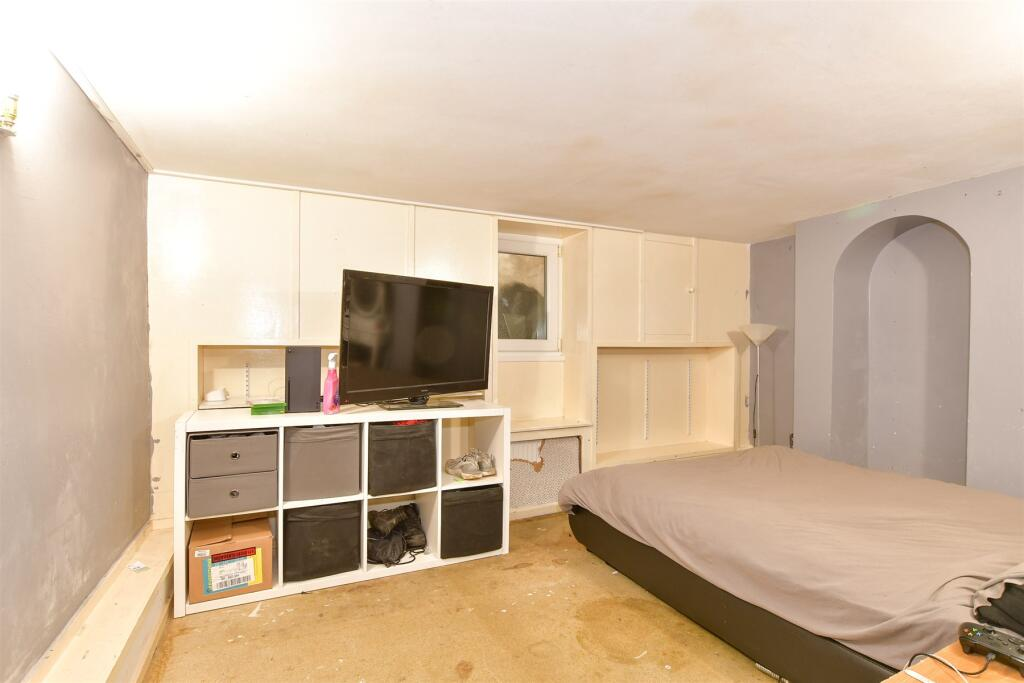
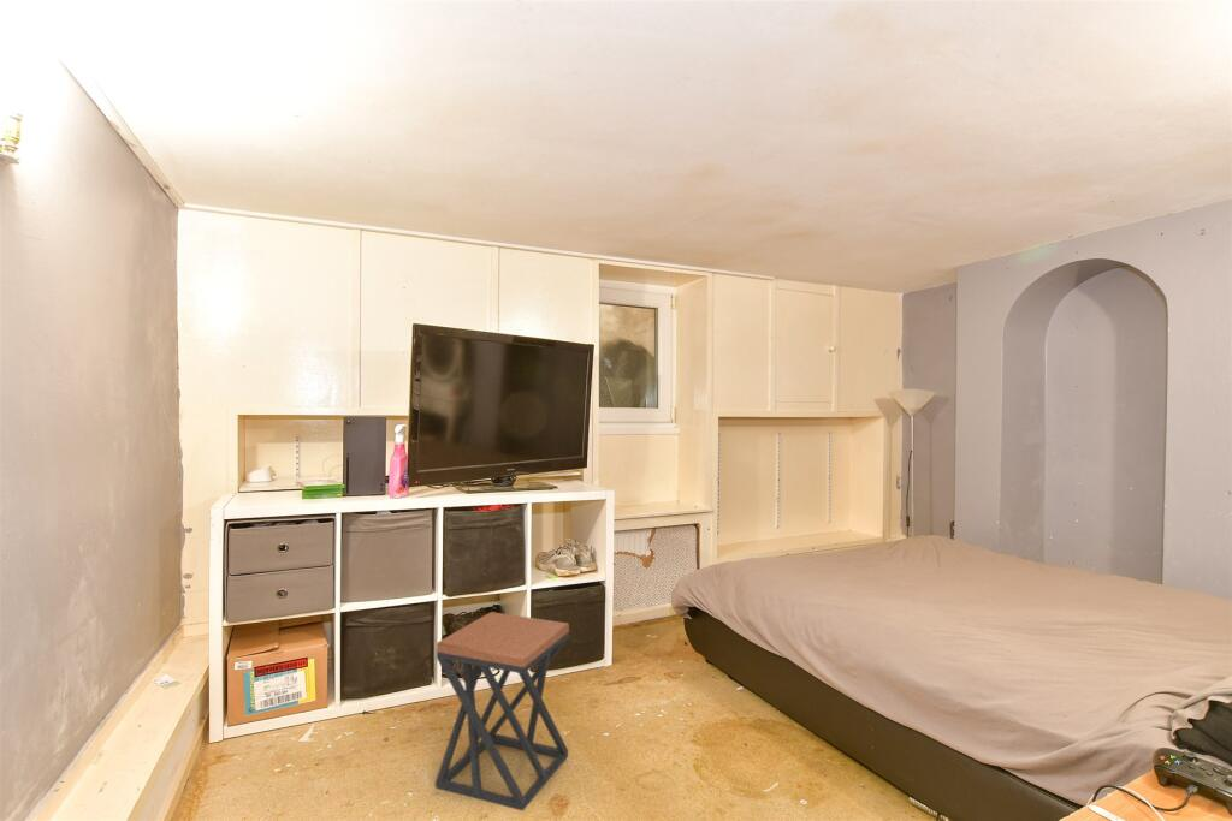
+ stool [434,611,570,813]
